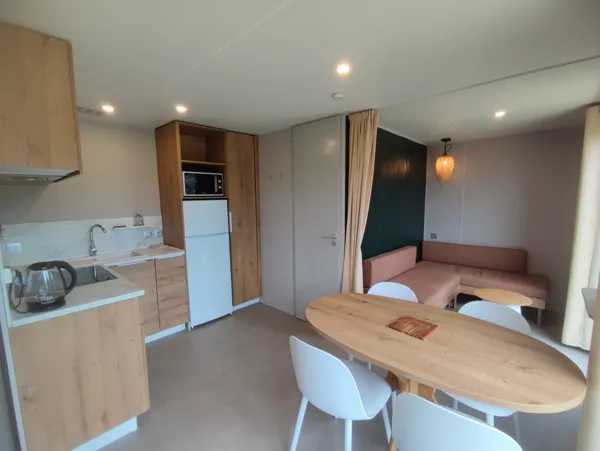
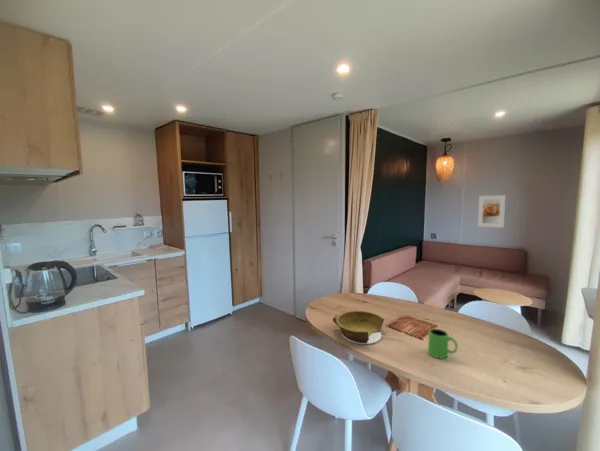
+ mug [427,328,459,360]
+ bowl [332,310,385,345]
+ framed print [477,194,506,229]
